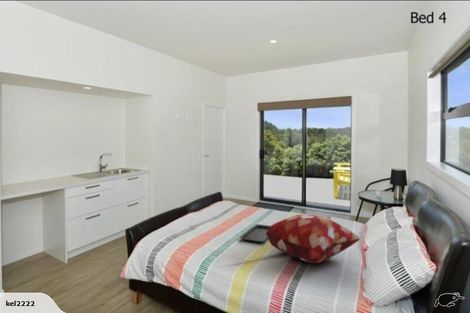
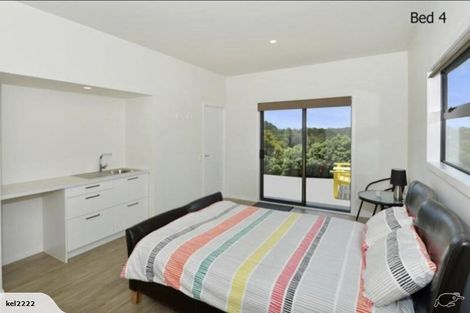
- decorative pillow [266,213,361,264]
- serving tray [238,223,271,243]
